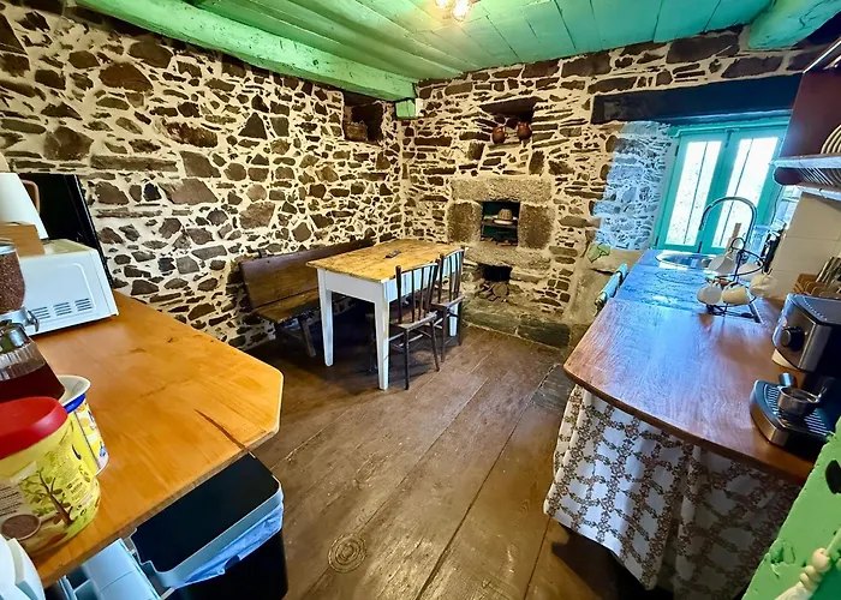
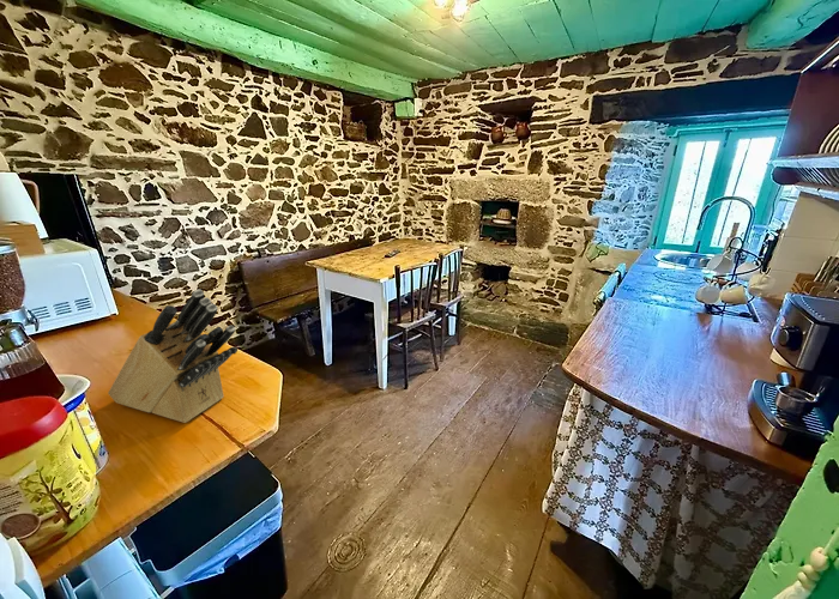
+ knife block [107,288,239,424]
